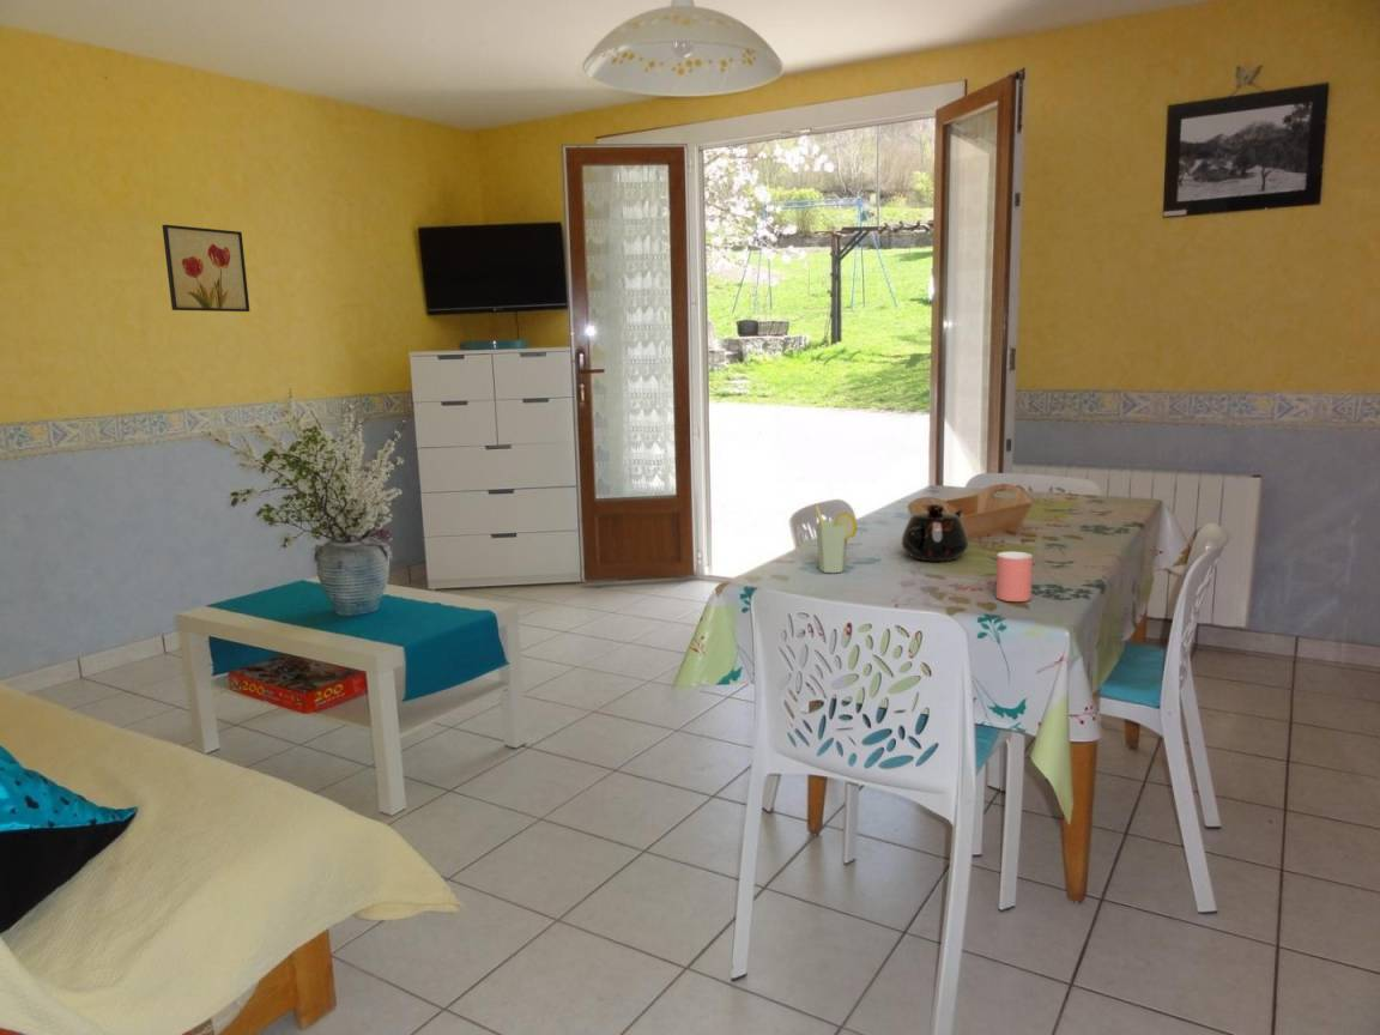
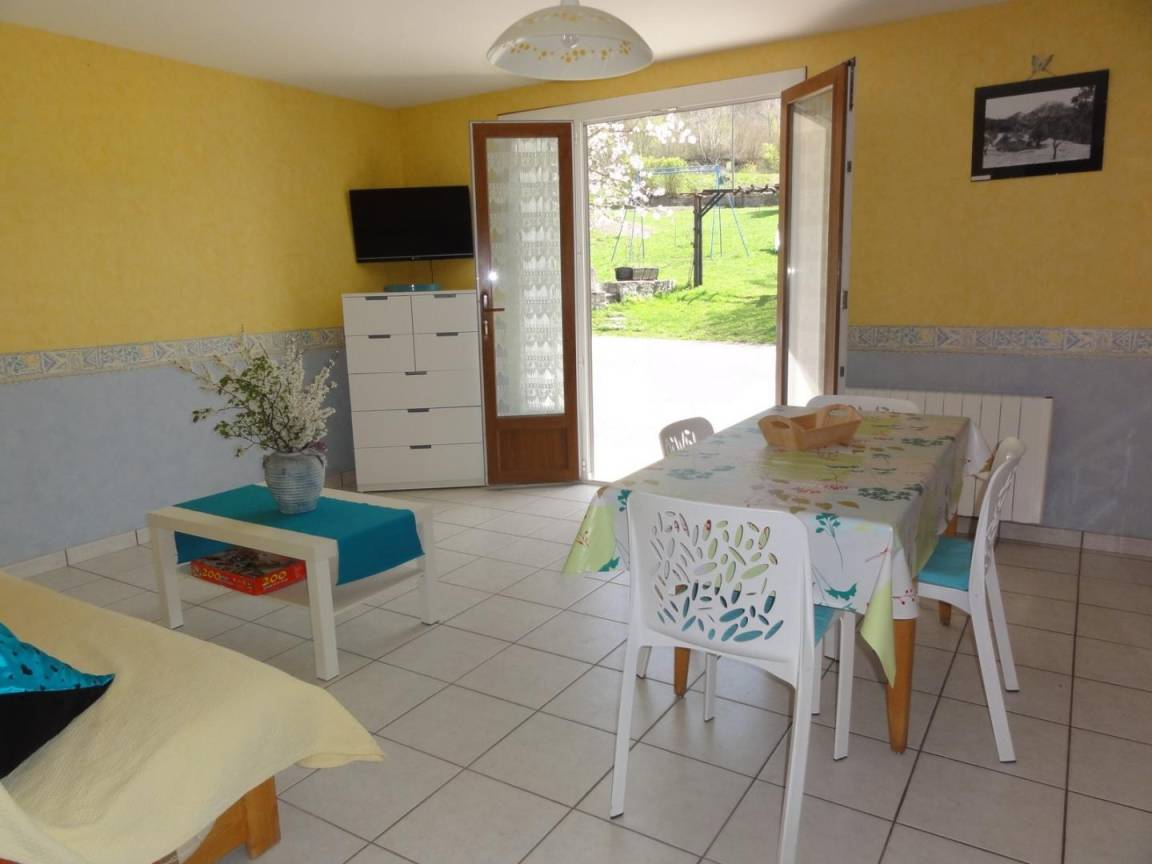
- wall art [161,224,250,313]
- teapot [901,503,969,562]
- cup [813,504,859,574]
- cup [994,551,1034,603]
